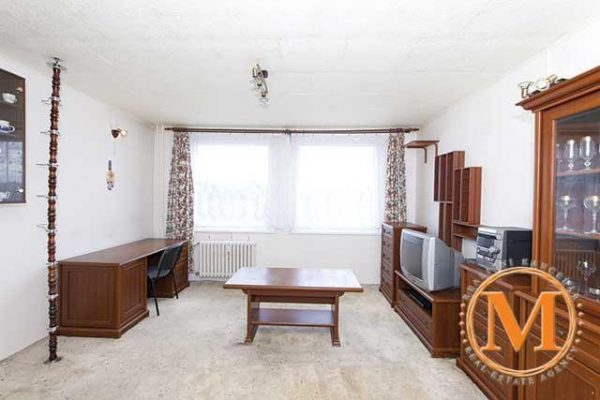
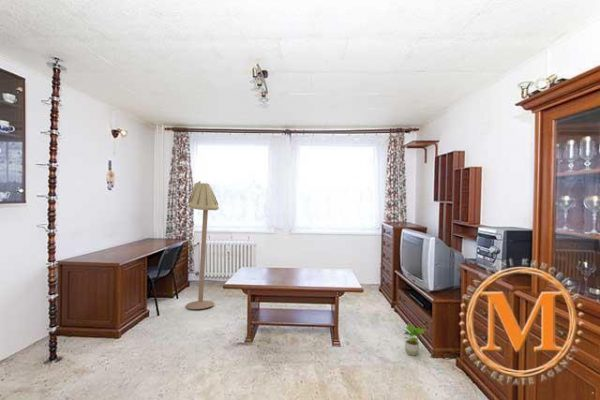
+ floor lamp [185,180,220,310]
+ potted plant [402,323,427,357]
